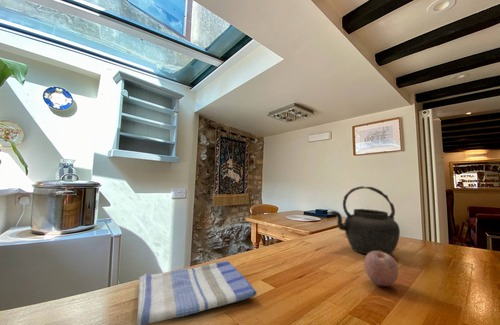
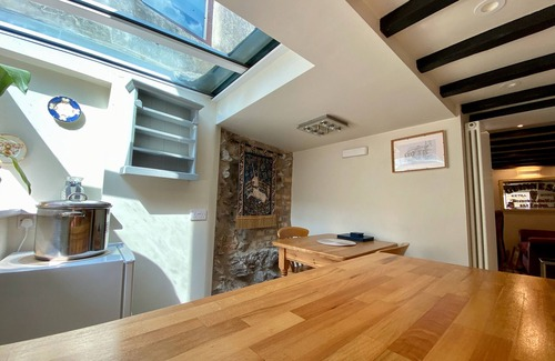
- dish towel [136,260,258,325]
- kettle [329,185,401,256]
- fruit [363,251,399,287]
